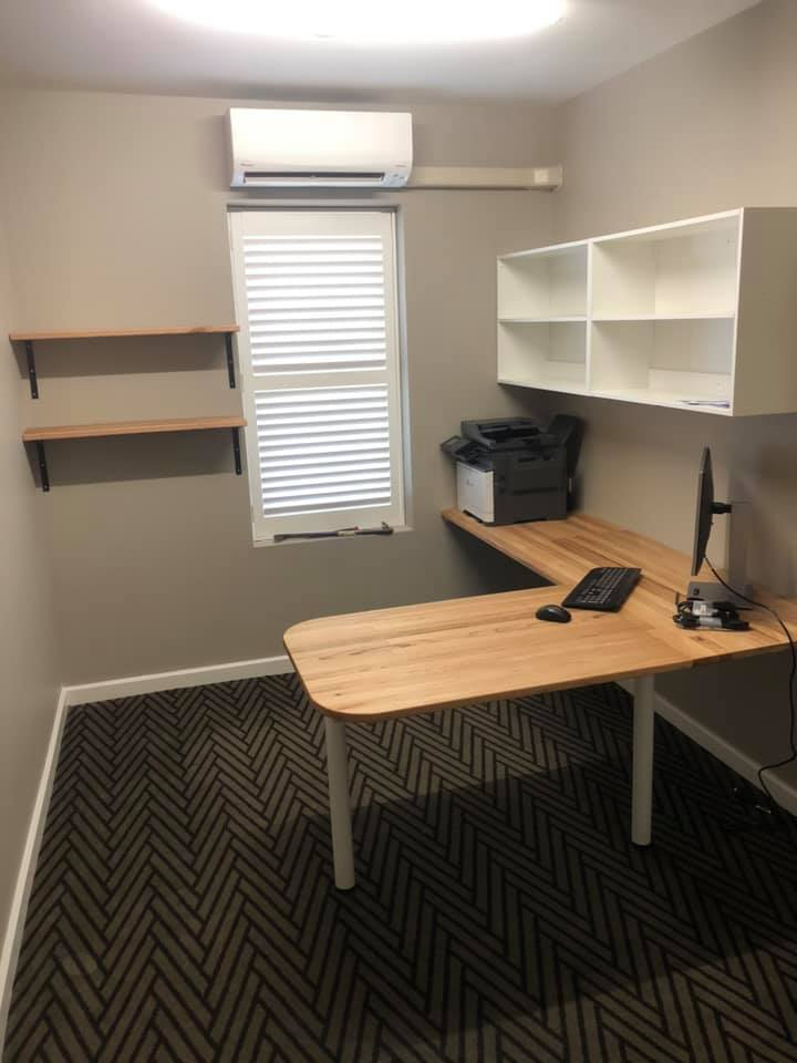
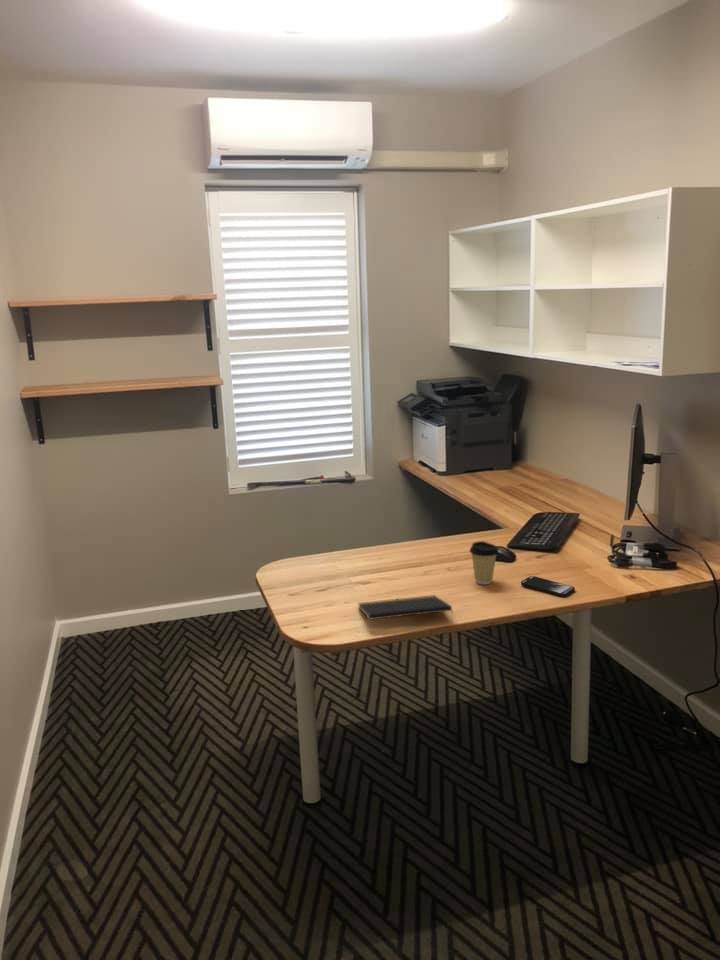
+ smartphone [520,575,576,598]
+ coffee cup [468,540,500,585]
+ notepad [357,594,455,622]
